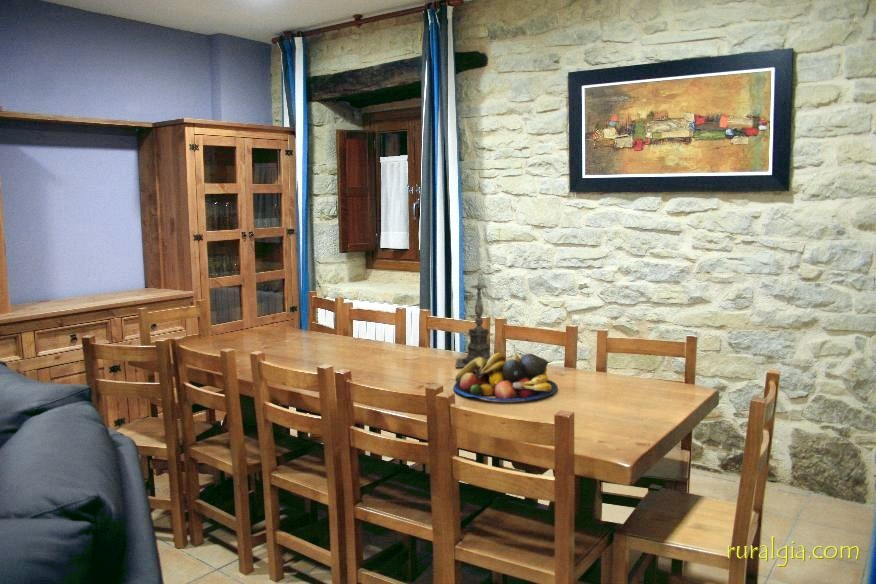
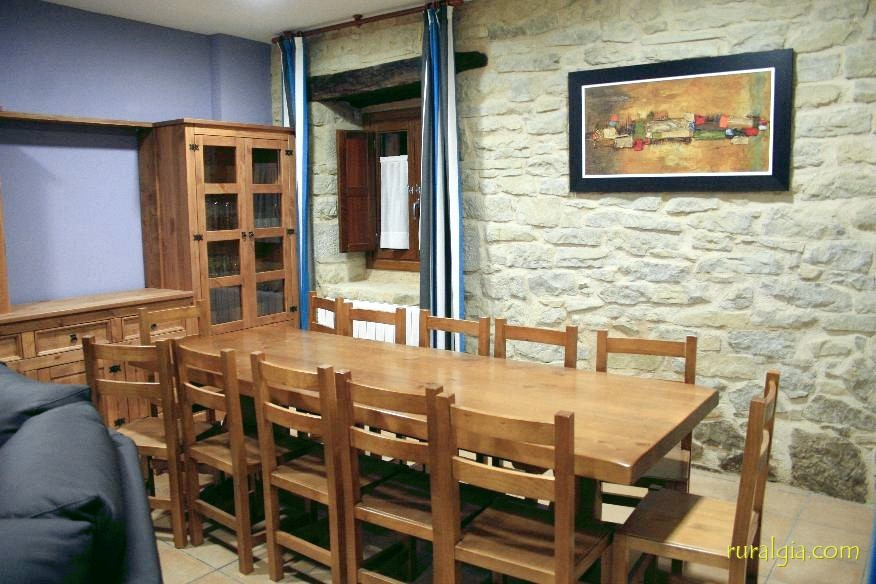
- fruit bowl [453,352,559,402]
- candle holder [455,277,491,368]
